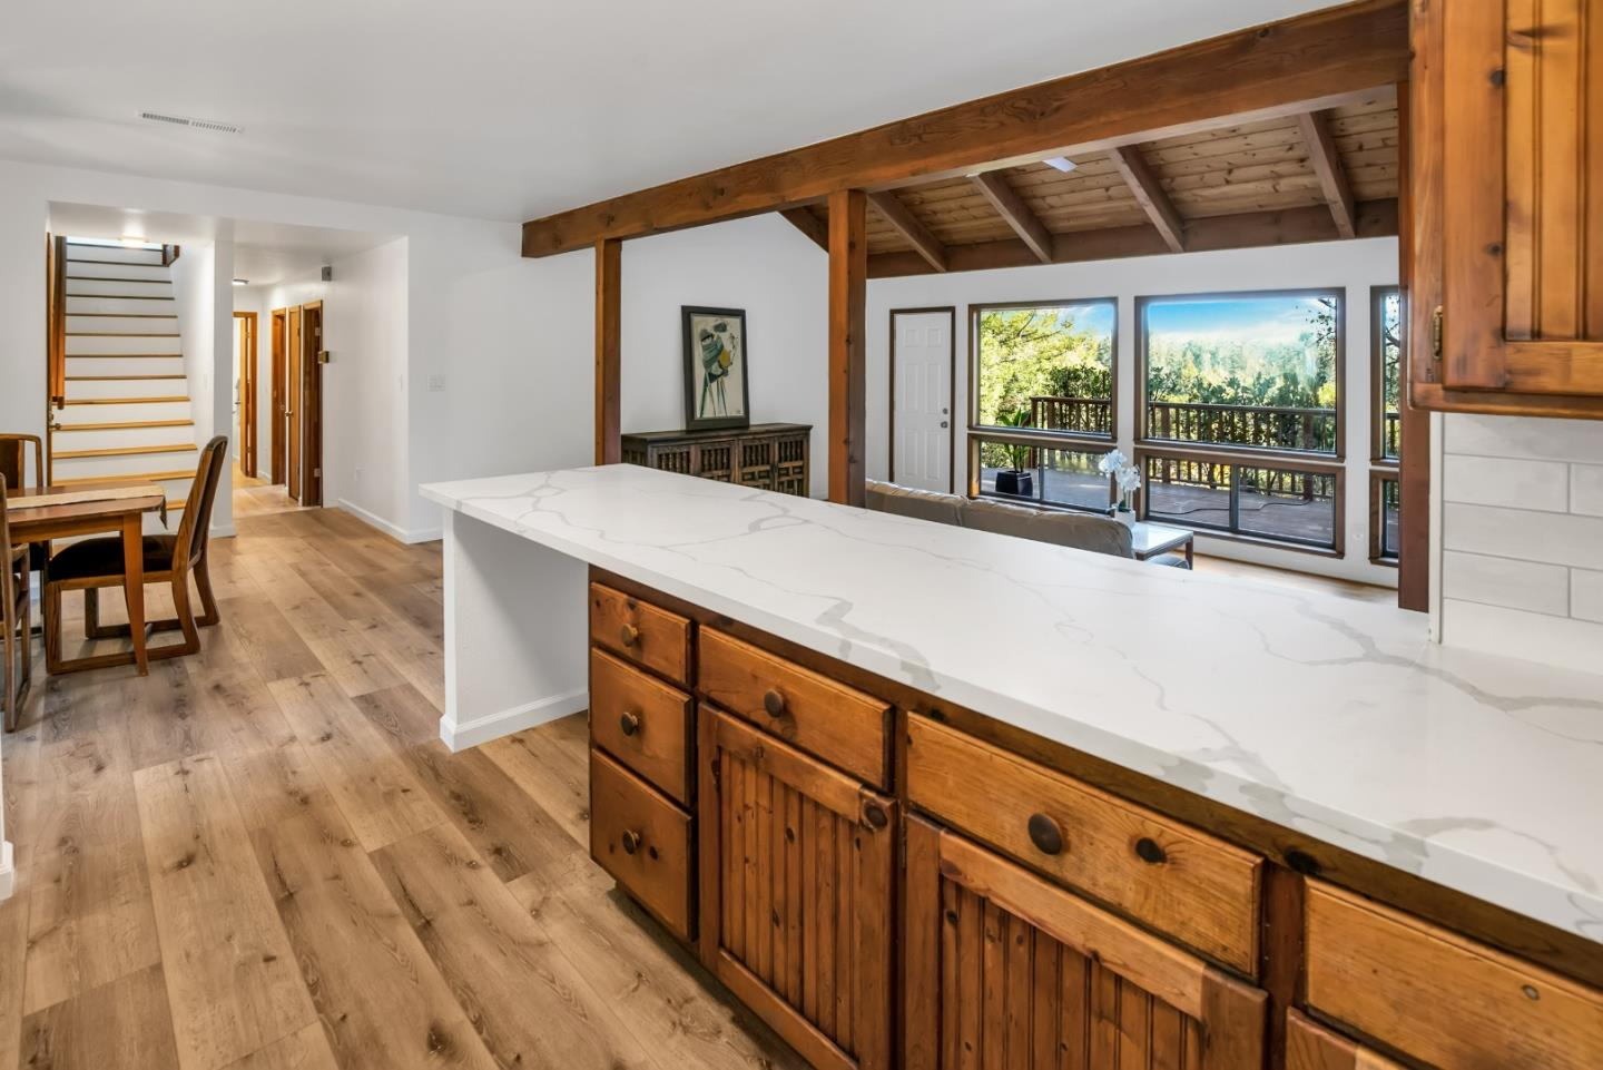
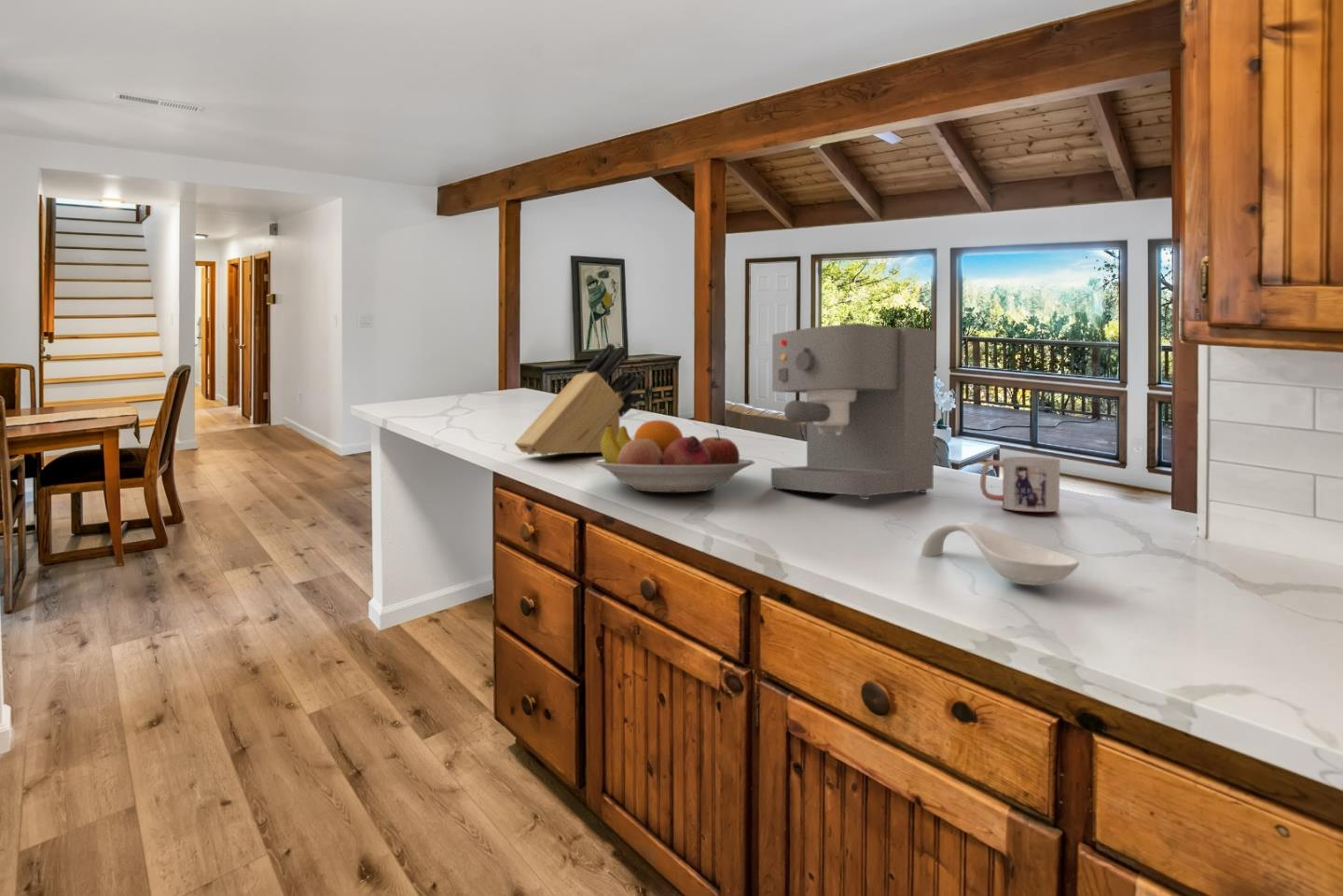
+ mug [979,456,1061,513]
+ coffee maker [770,323,936,500]
+ fruit bowl [592,420,755,493]
+ spoon rest [920,521,1080,586]
+ knife block [514,341,646,457]
